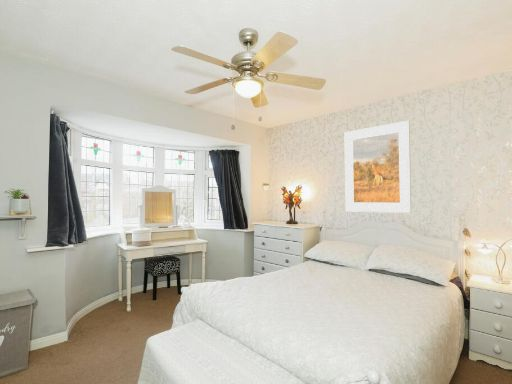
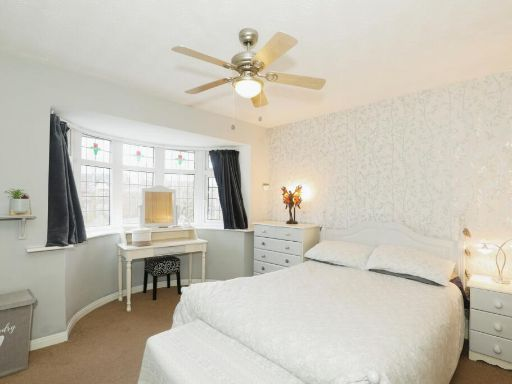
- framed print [344,120,412,214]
